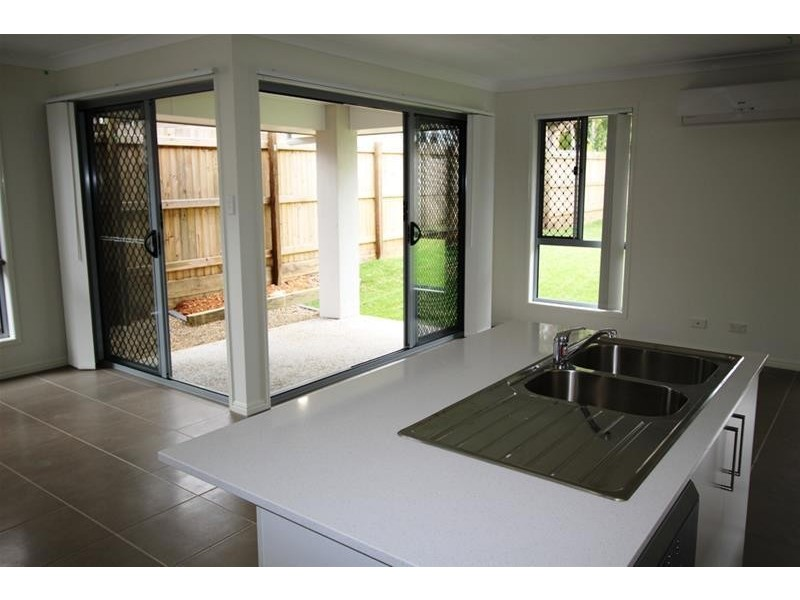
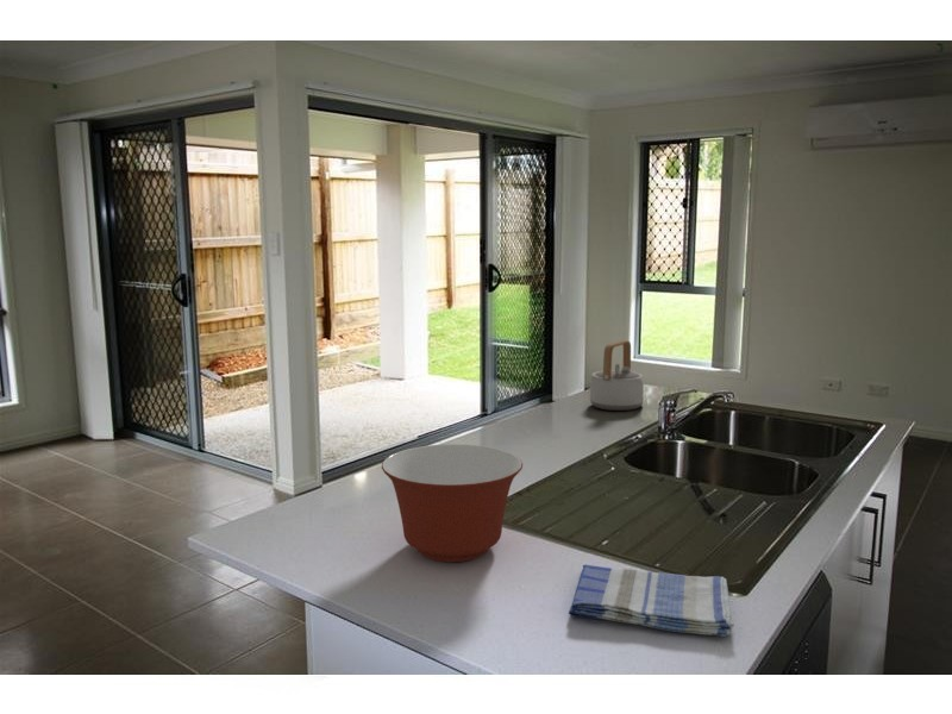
+ mixing bowl [381,443,524,563]
+ teapot [589,339,645,412]
+ dish towel [568,564,735,637]
